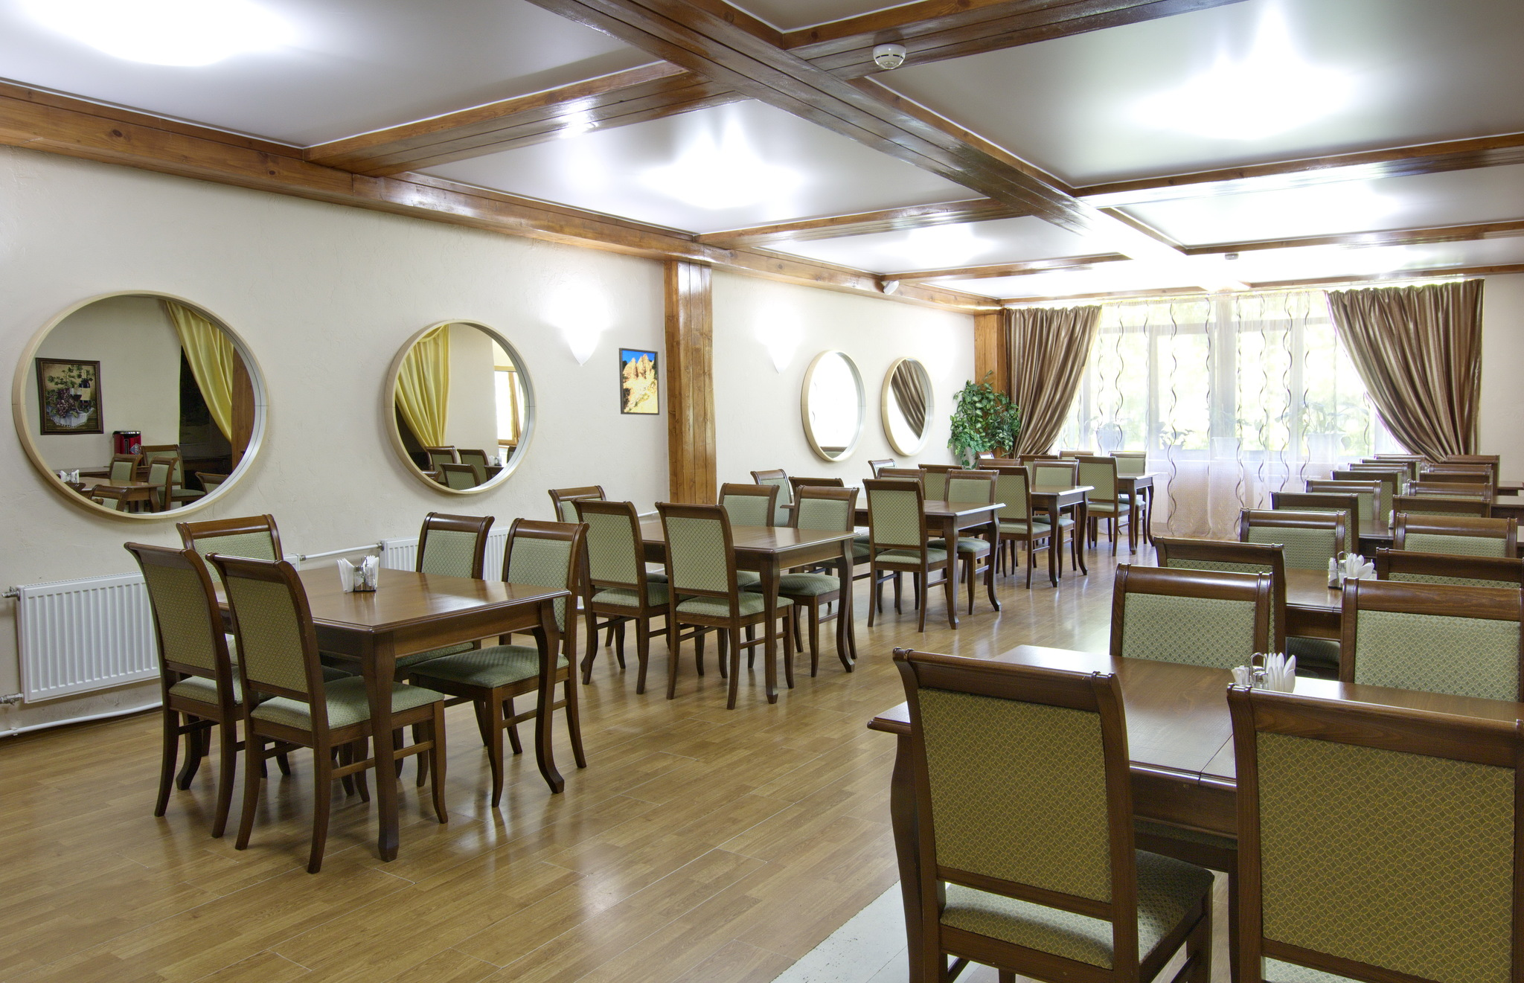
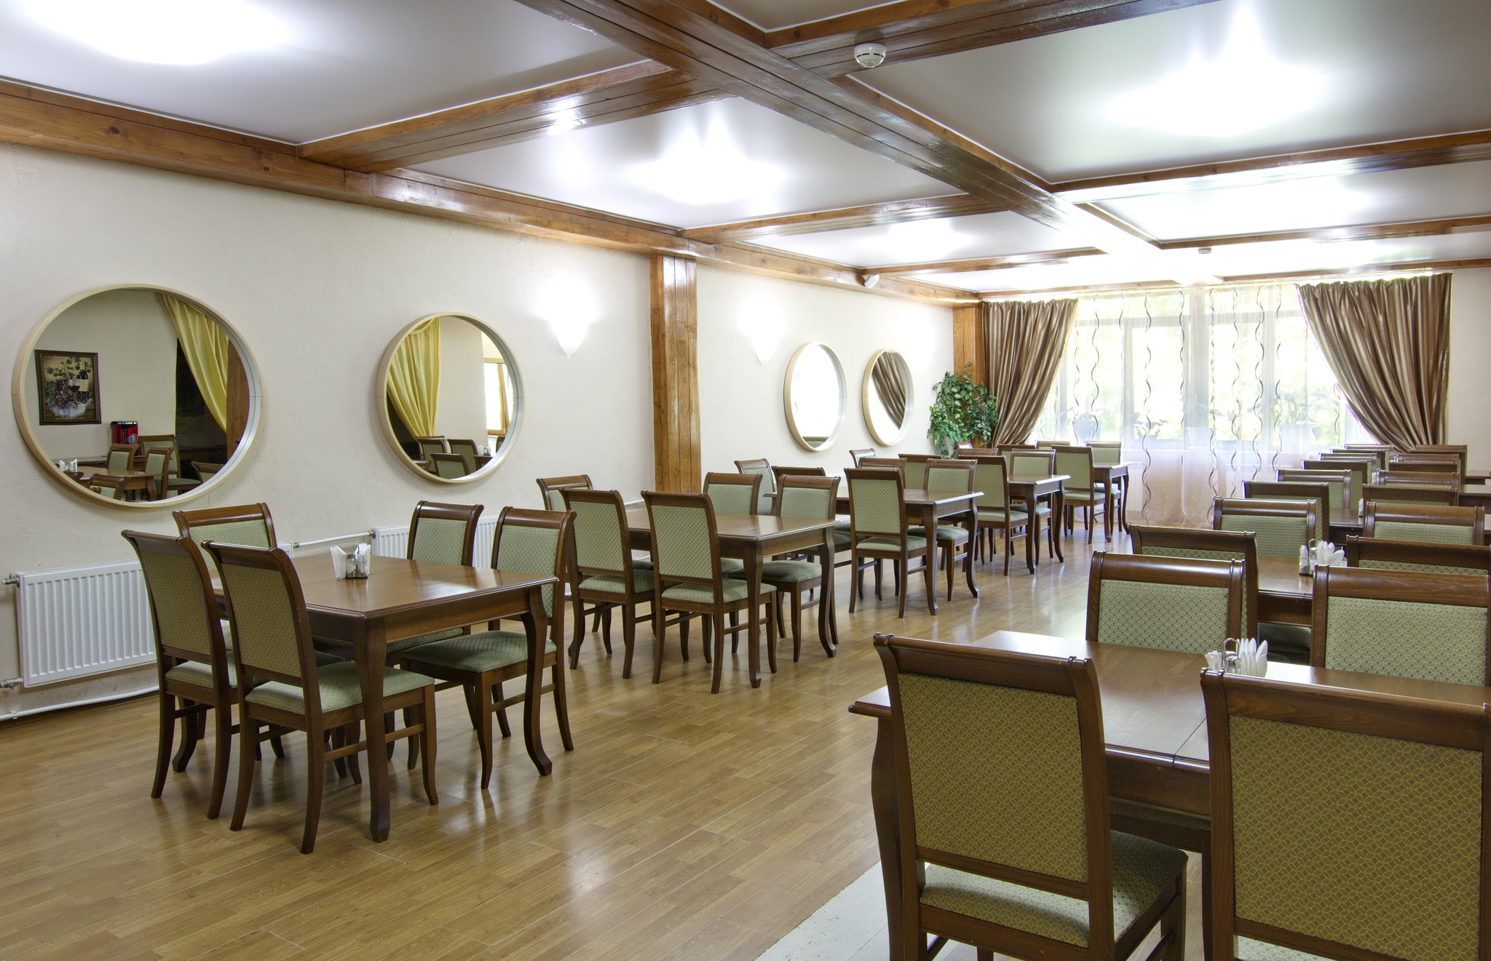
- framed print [619,347,660,417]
